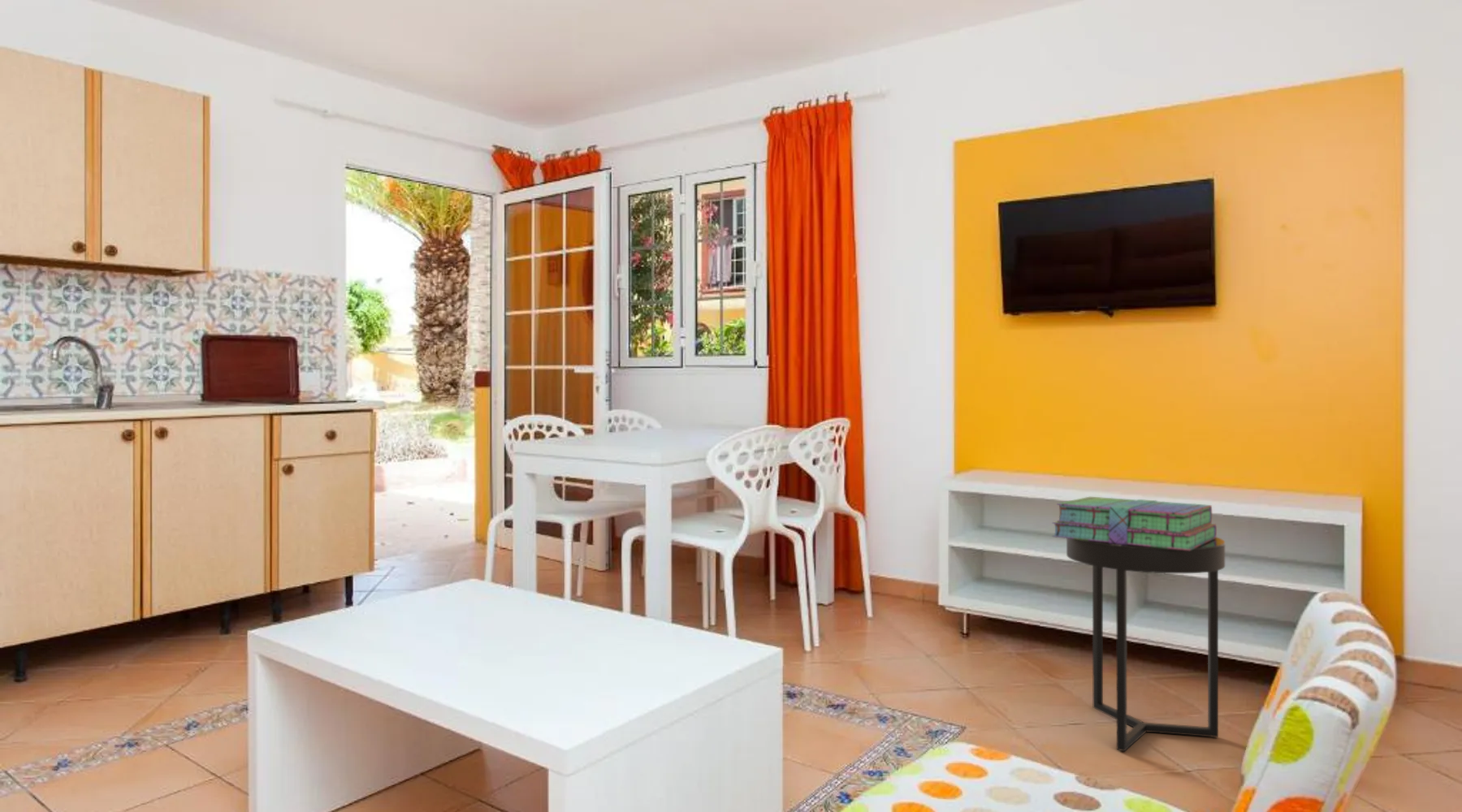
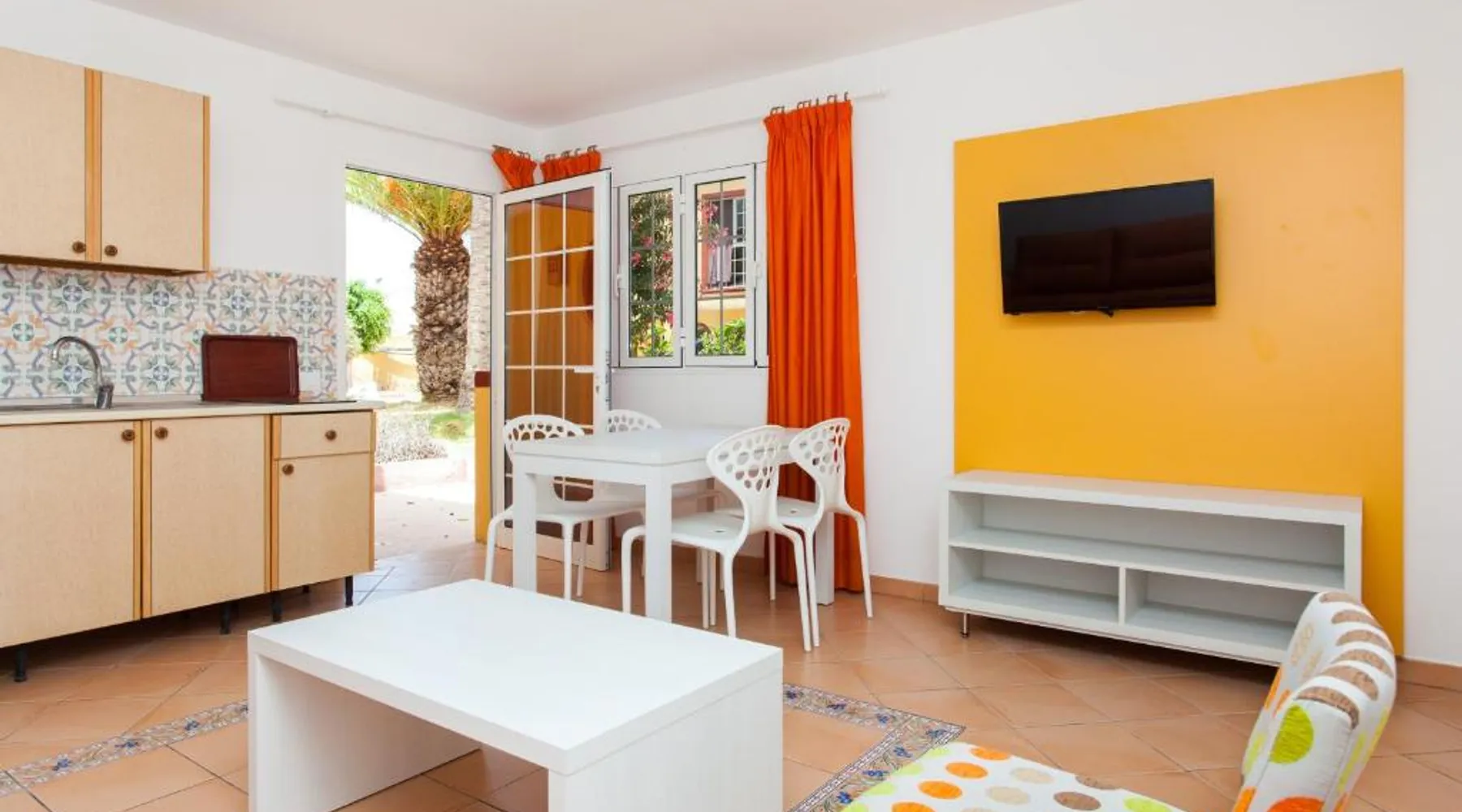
- stack of books [1052,496,1218,551]
- side table [1066,537,1226,752]
